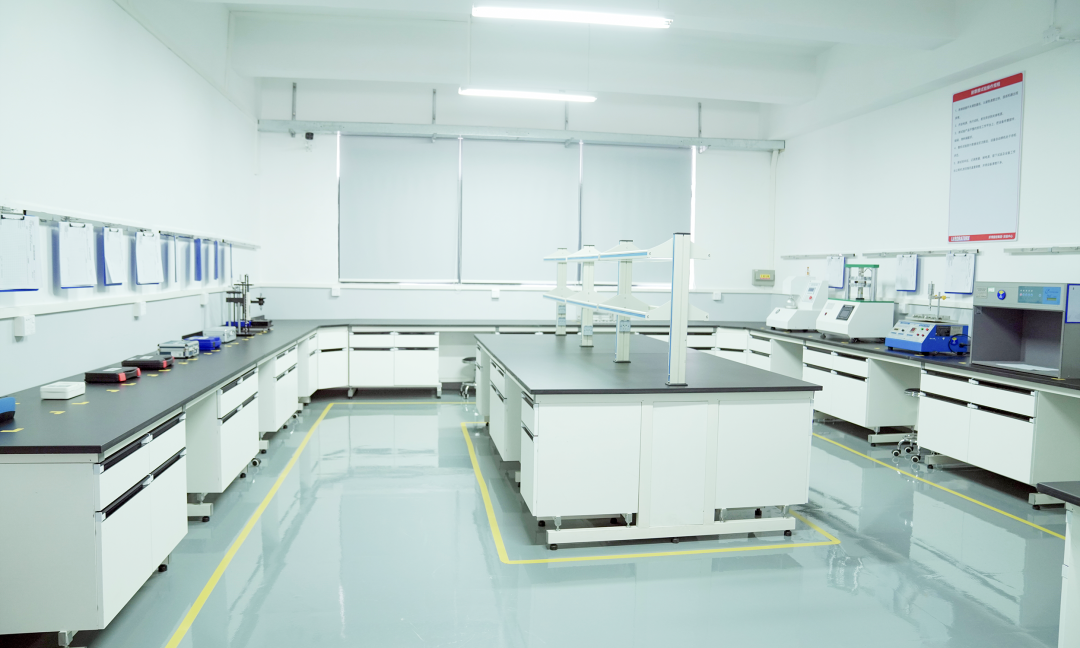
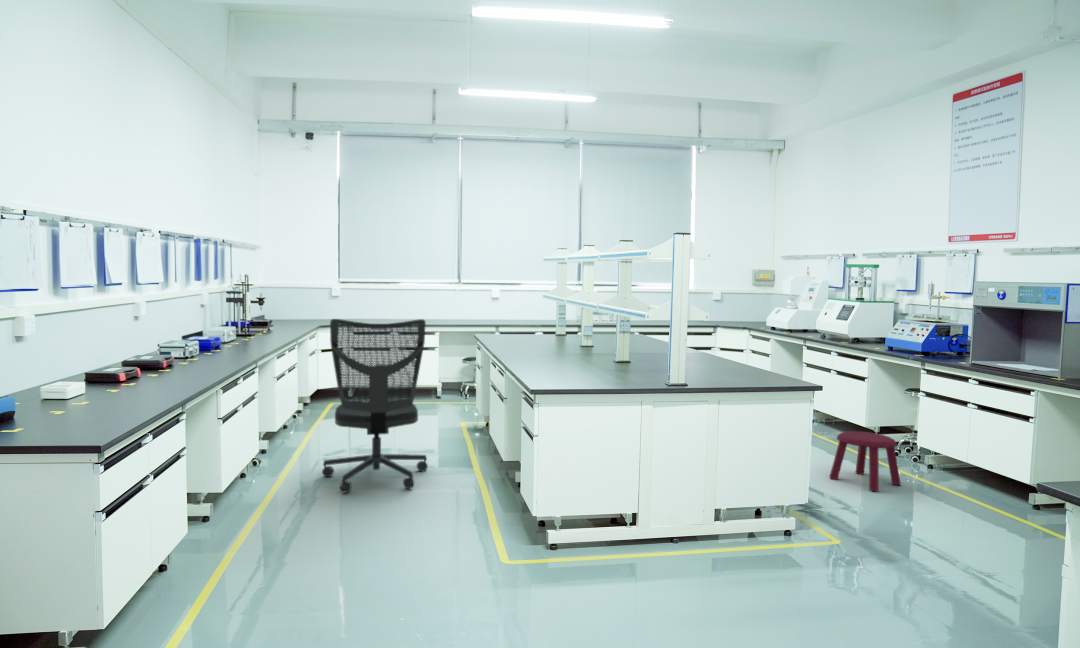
+ office chair [321,318,429,494]
+ stool [828,430,902,493]
